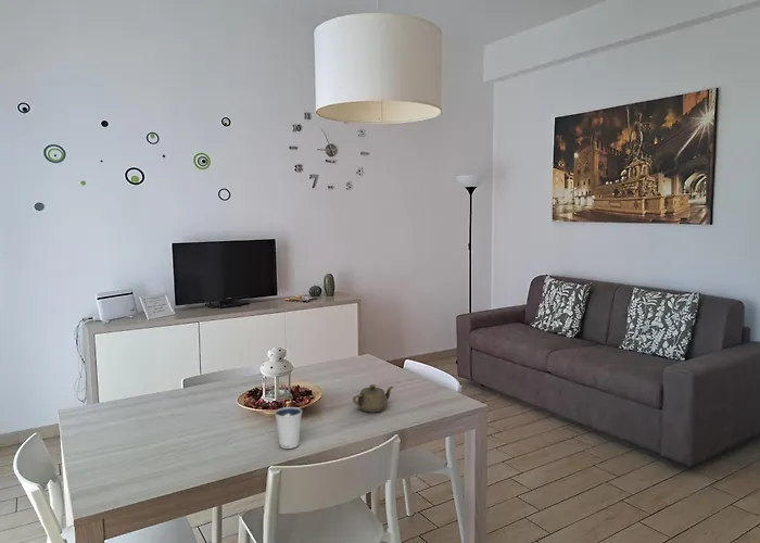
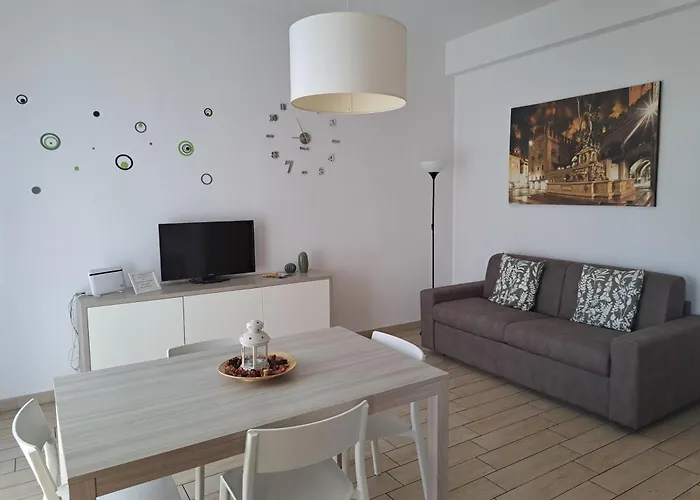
- dixie cup [274,406,303,450]
- teapot [352,383,394,413]
